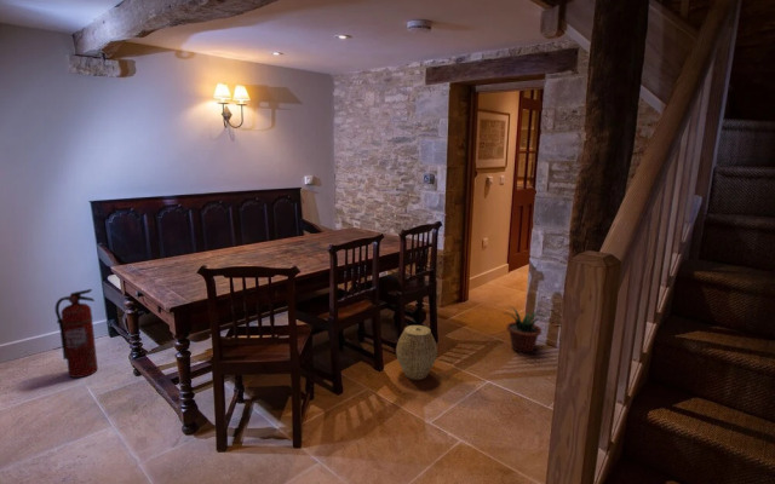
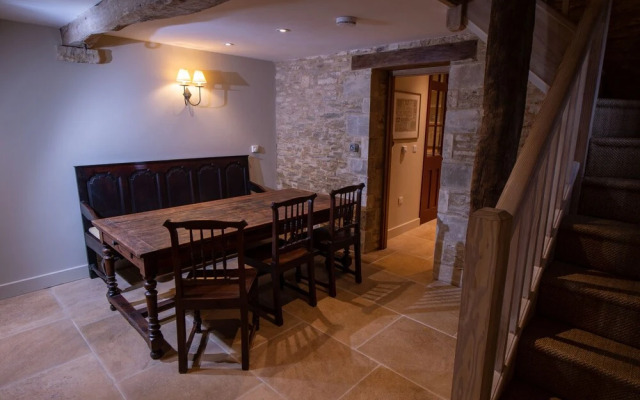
- fire extinguisher [54,288,99,379]
- woven basket [395,324,438,381]
- potted plant [503,305,547,353]
